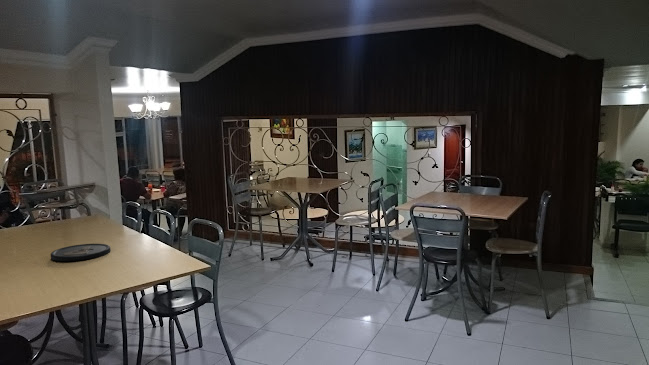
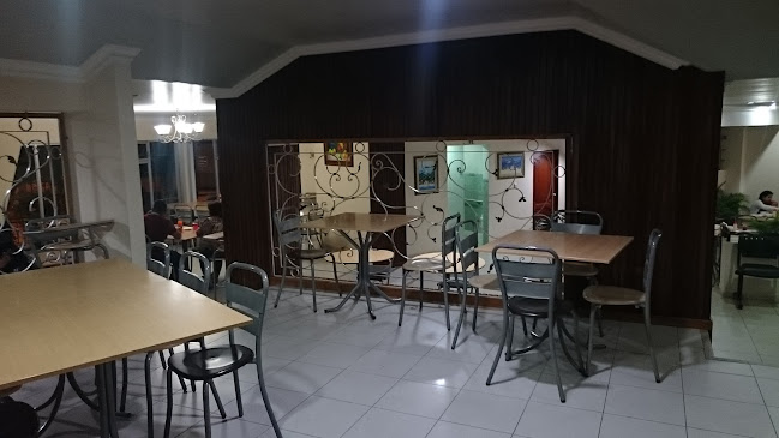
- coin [50,243,111,262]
